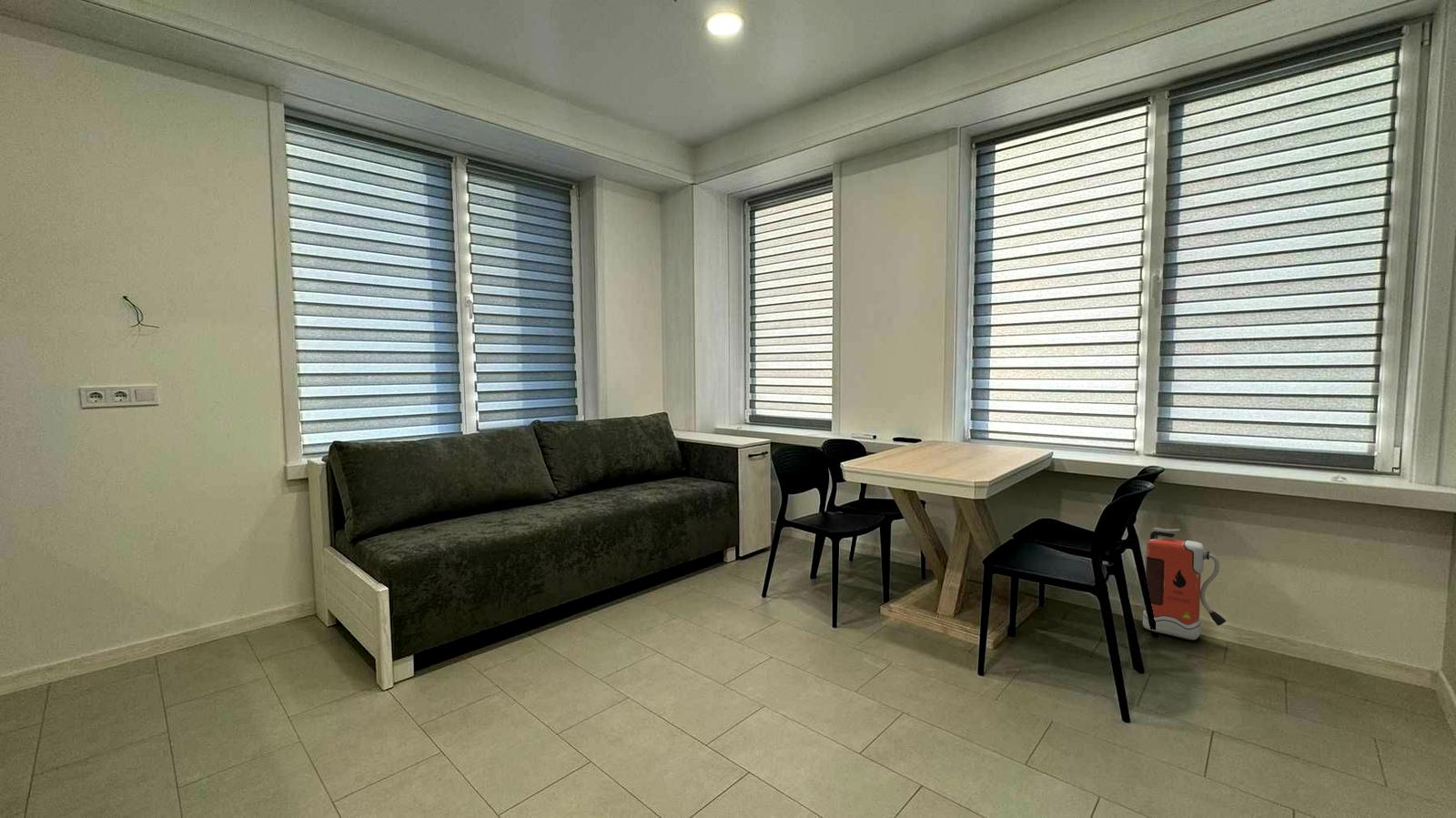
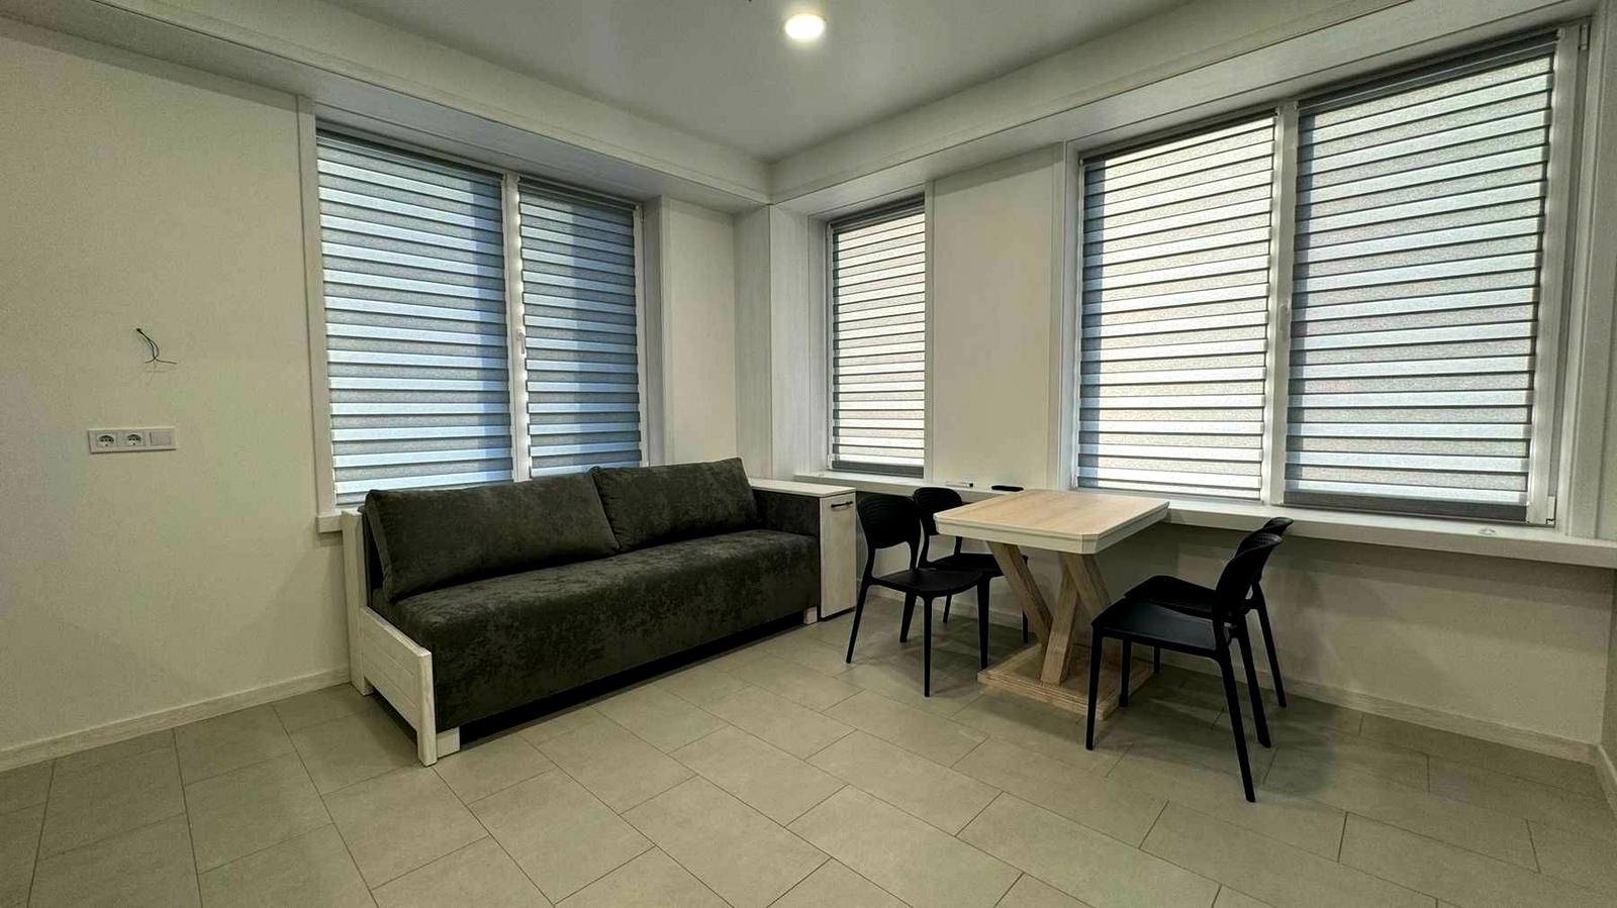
- fire extinguisher [1142,527,1227,641]
